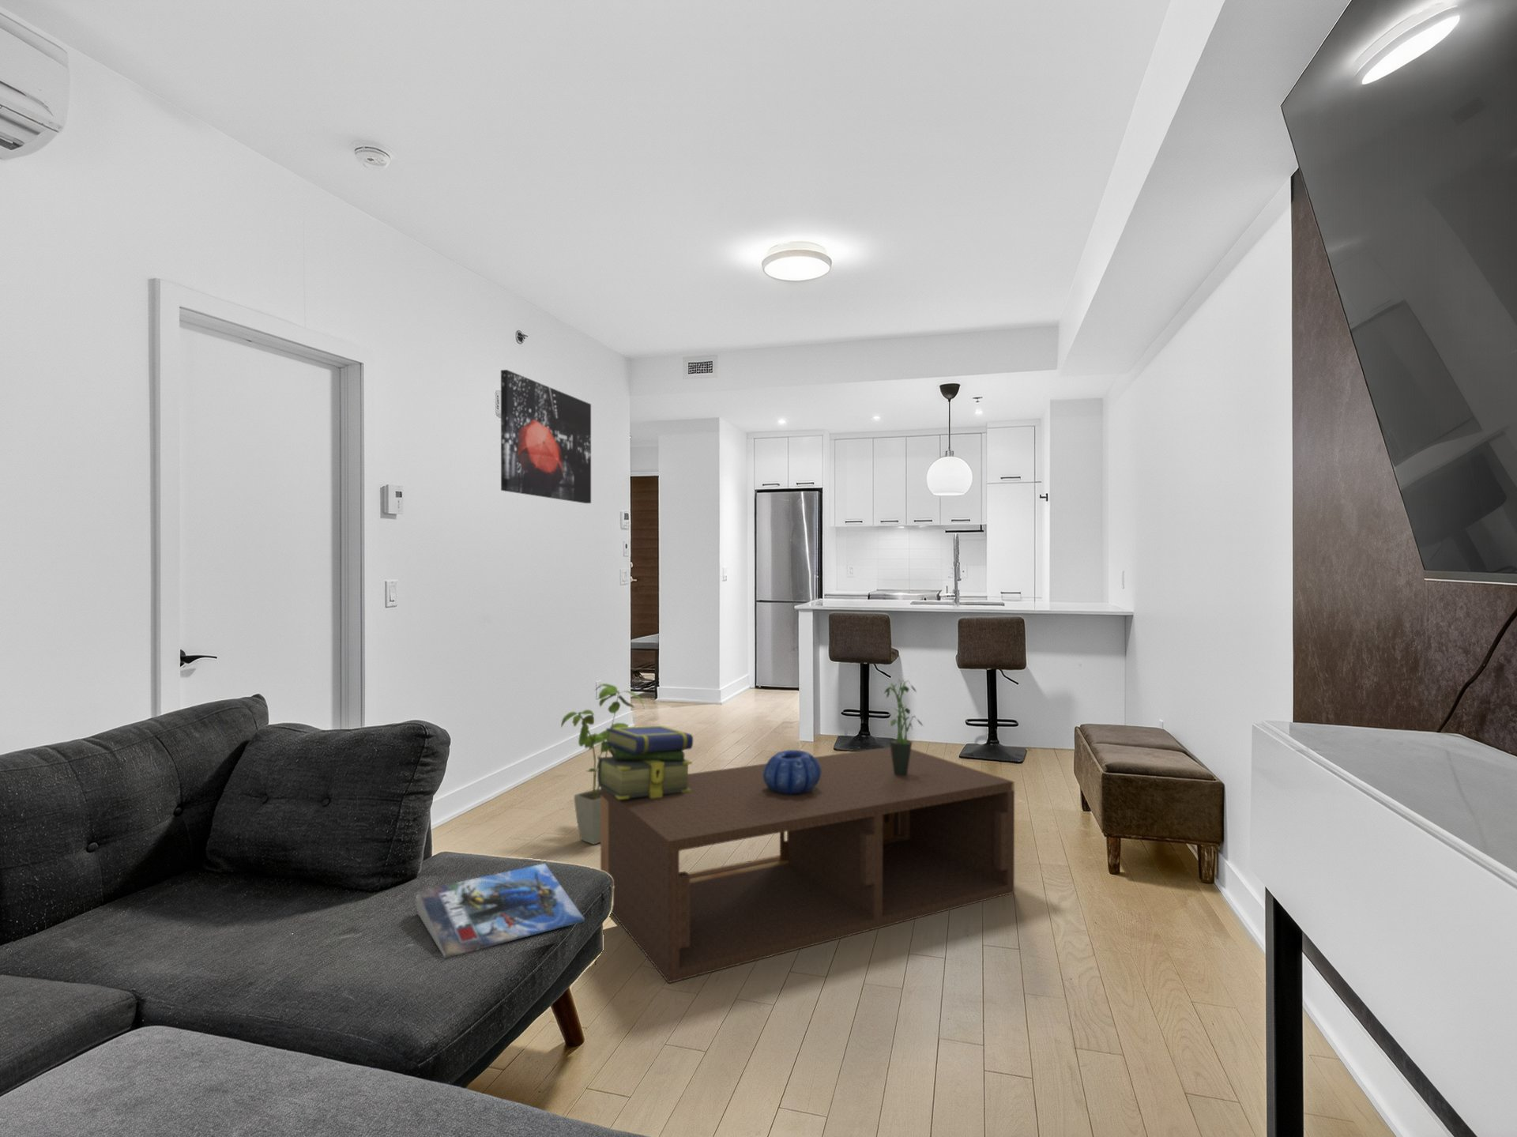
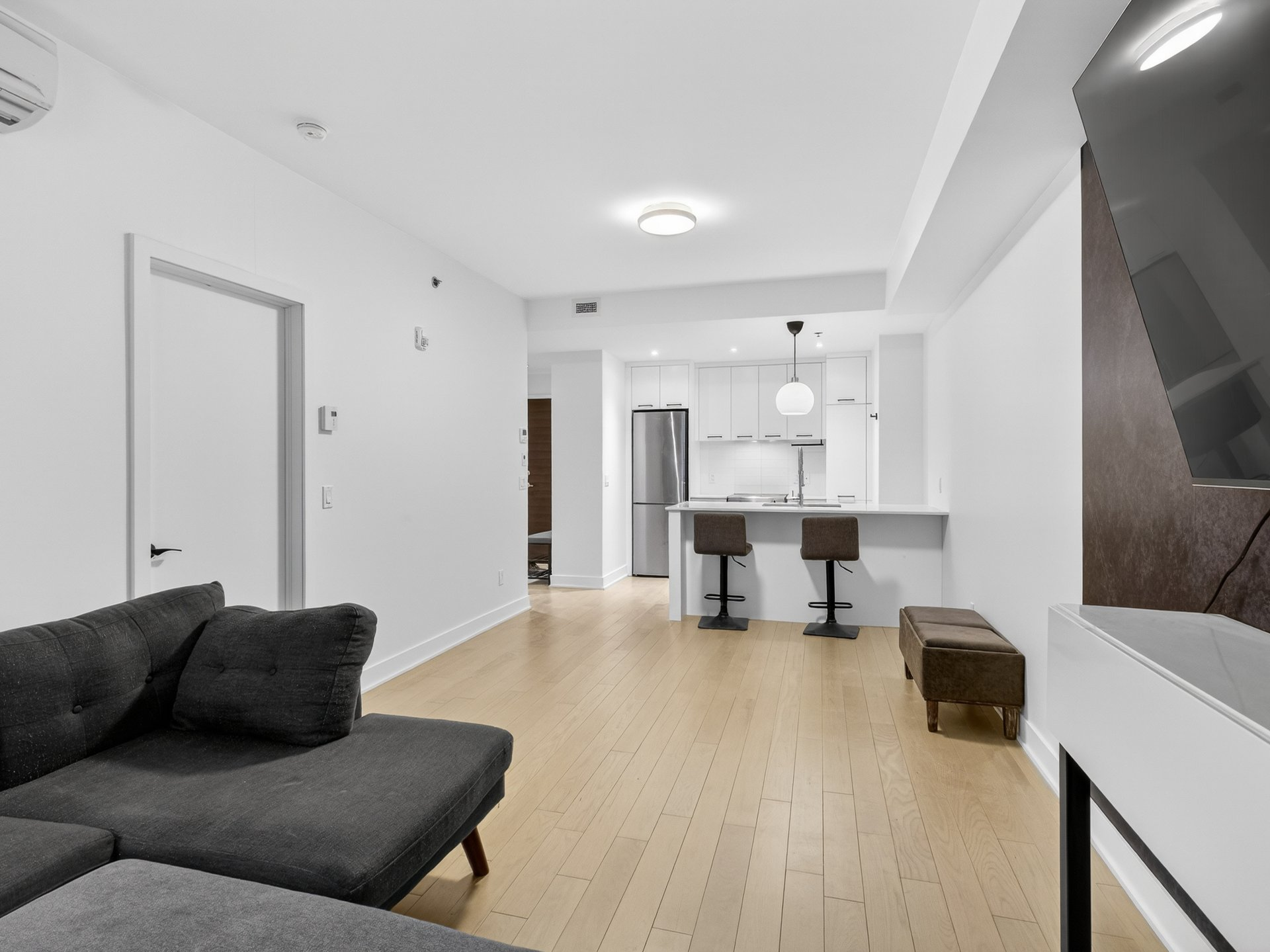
- stack of books [596,725,694,800]
- potted plant [884,678,925,776]
- house plant [560,683,645,846]
- decorative bowl [763,749,821,795]
- magazine [414,862,585,959]
- wall art [500,369,591,504]
- coffee table [600,746,1015,984]
